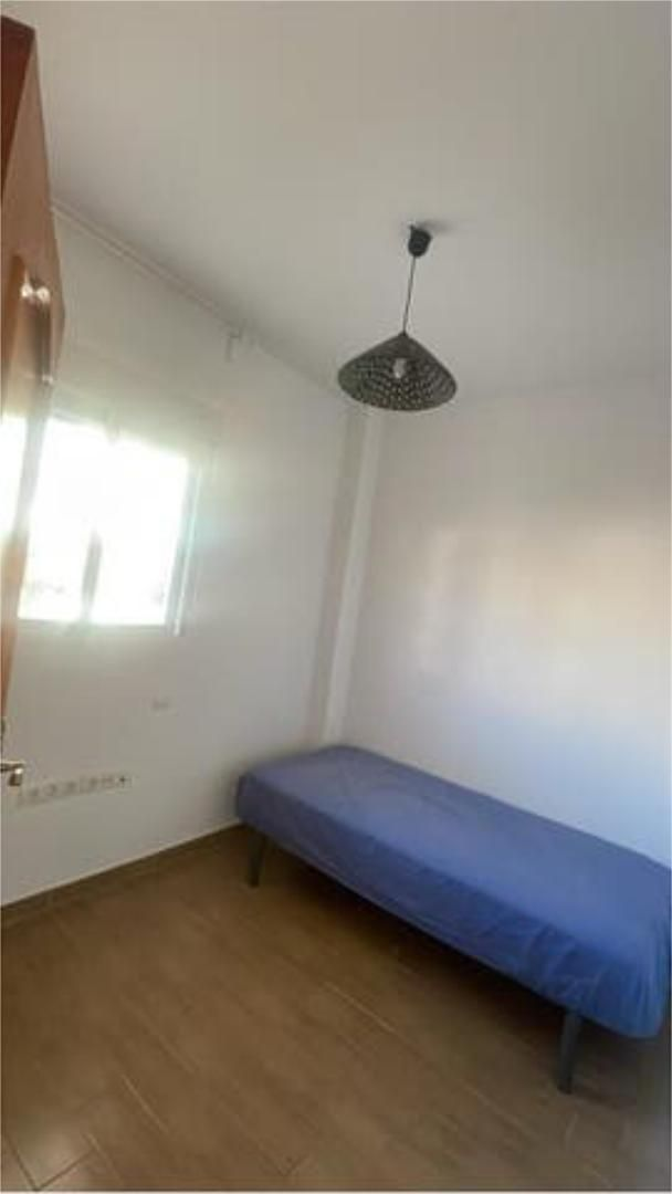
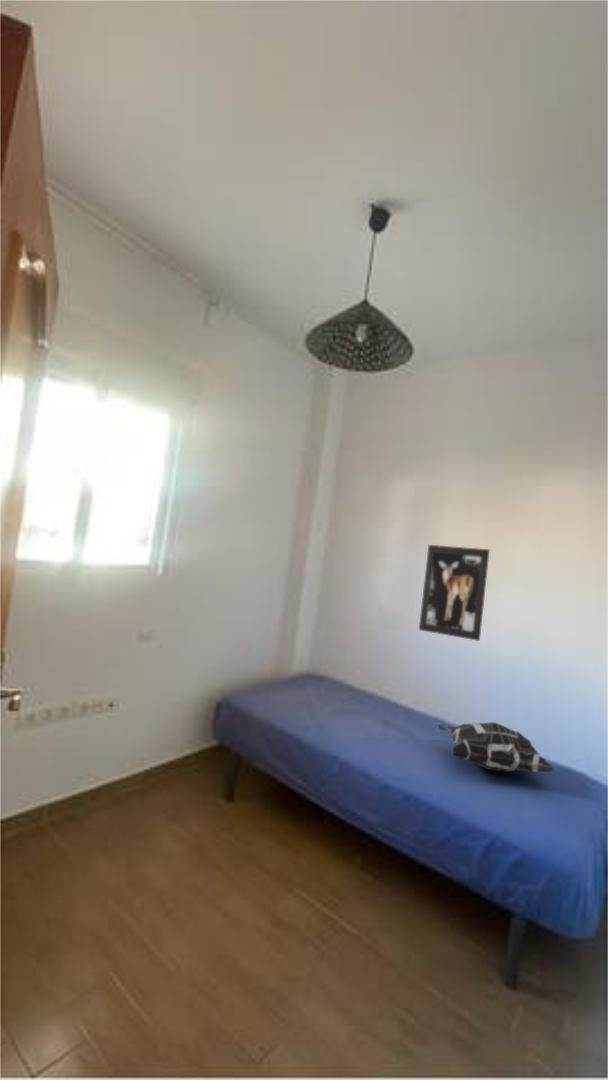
+ decorative pillow [437,721,556,773]
+ wall art [418,544,491,642]
